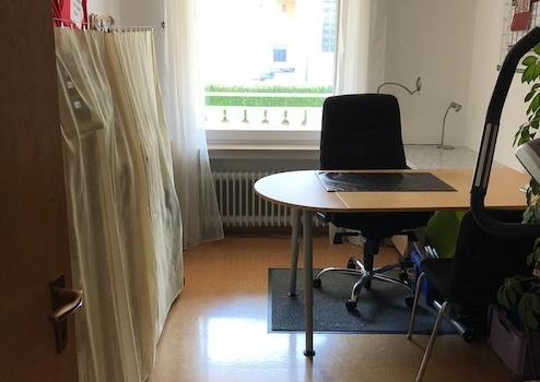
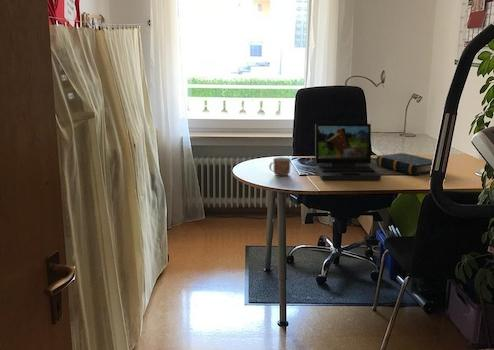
+ book [375,152,433,176]
+ mug [268,156,292,177]
+ laptop [314,123,382,181]
